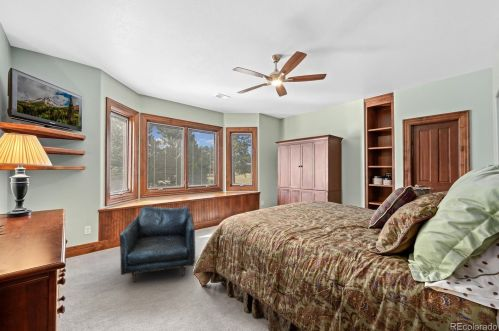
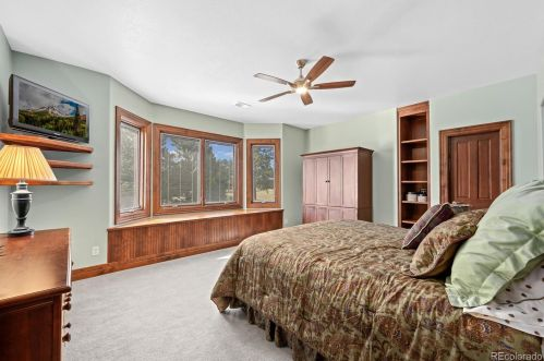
- armchair [119,205,196,283]
